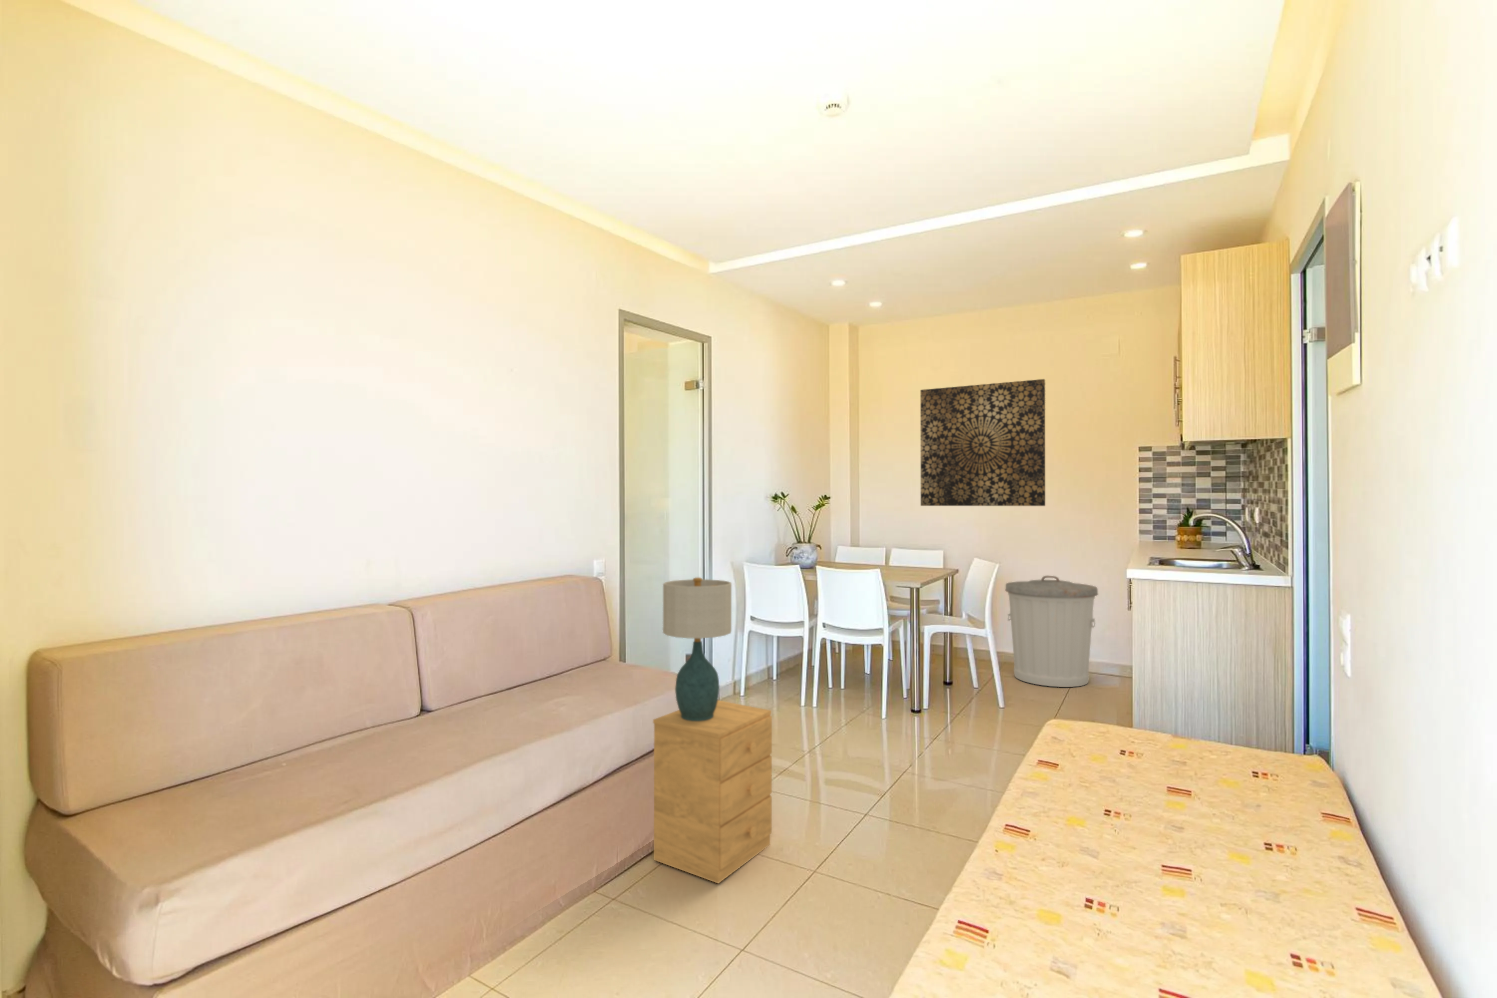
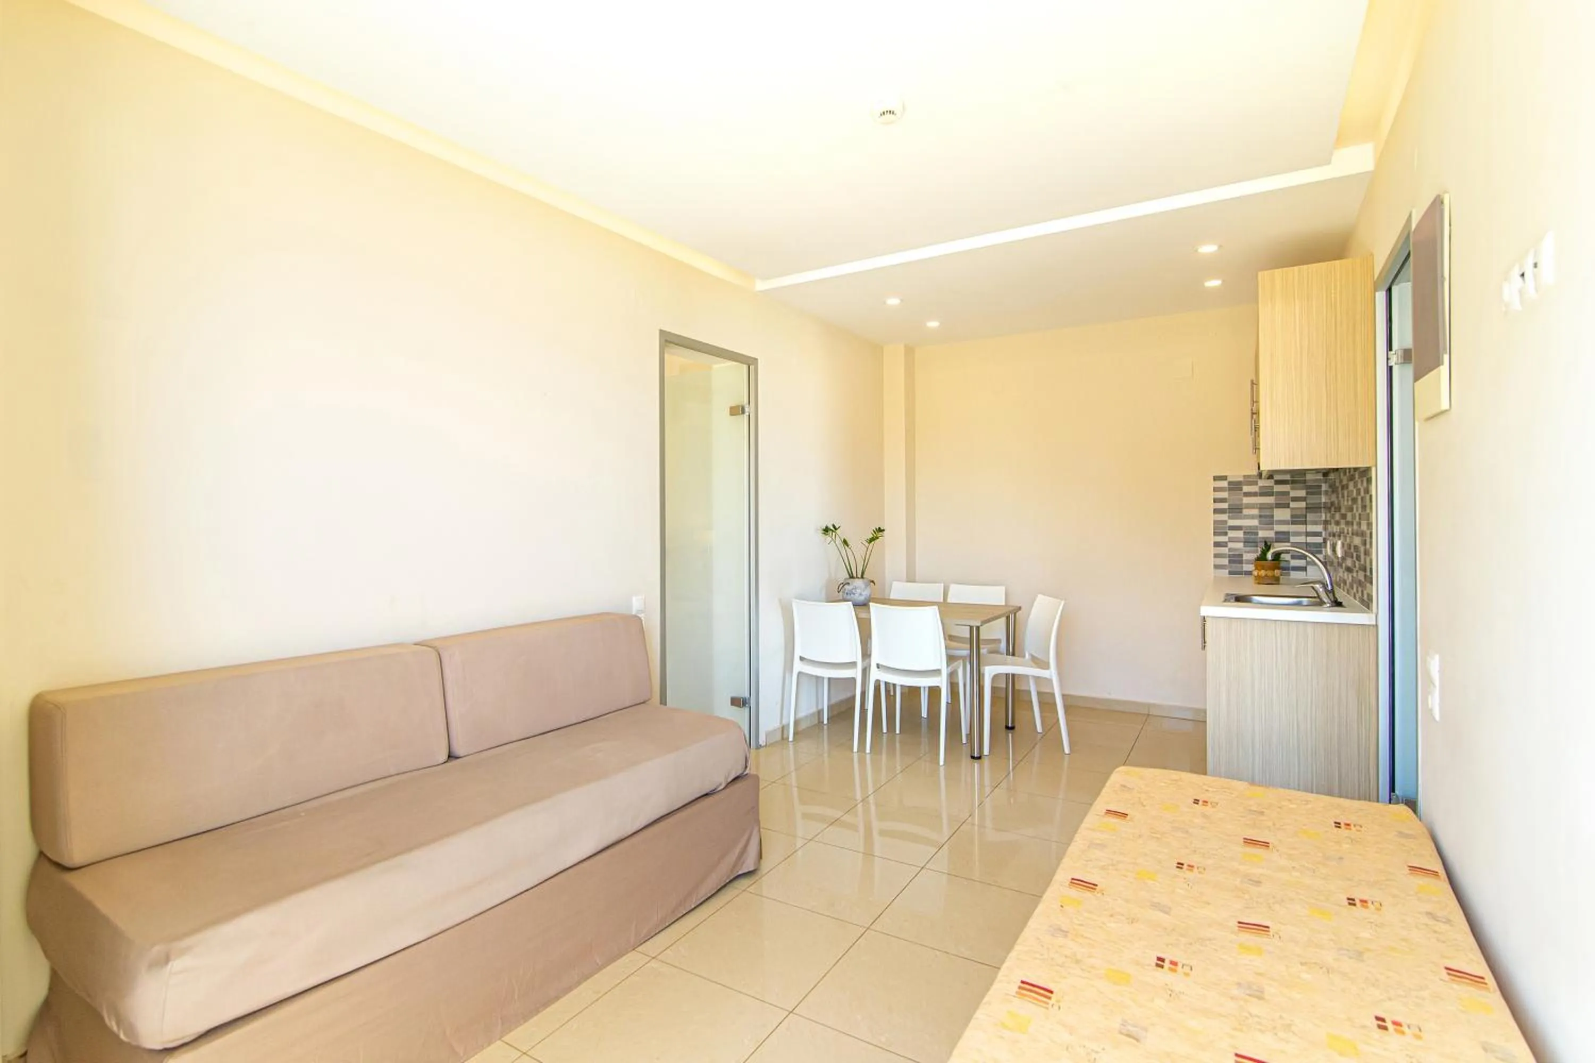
- table lamp [662,577,732,721]
- wall art [920,379,1046,507]
- trash can [1005,576,1098,687]
- nightstand [653,699,773,884]
